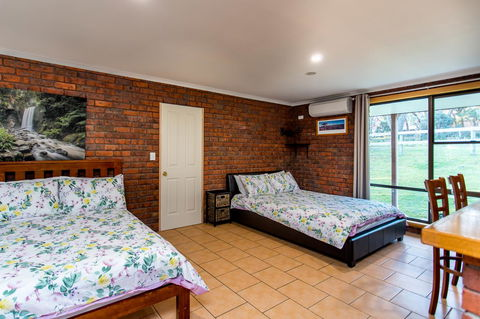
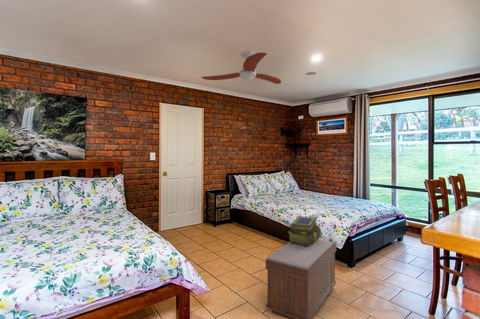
+ stack of books [287,216,322,247]
+ ceiling fan [200,49,282,85]
+ bench [265,238,337,319]
